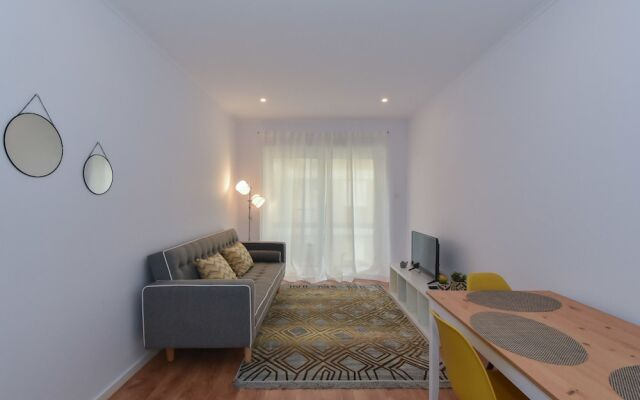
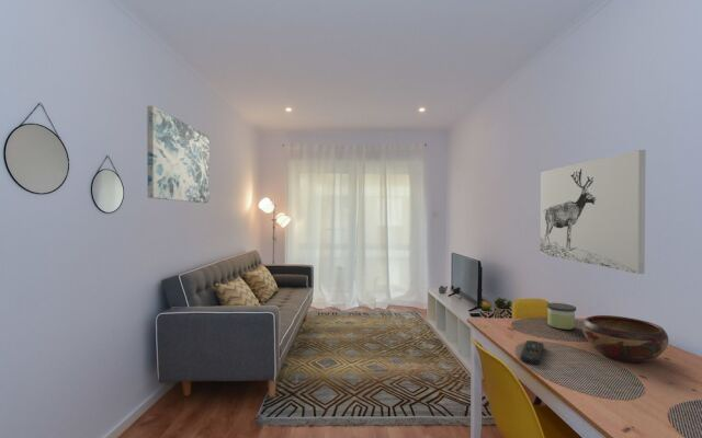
+ candle [545,302,577,331]
+ decorative bowl [581,314,669,364]
+ wall art [540,149,647,275]
+ wall art [146,105,211,204]
+ remote control [520,339,544,365]
